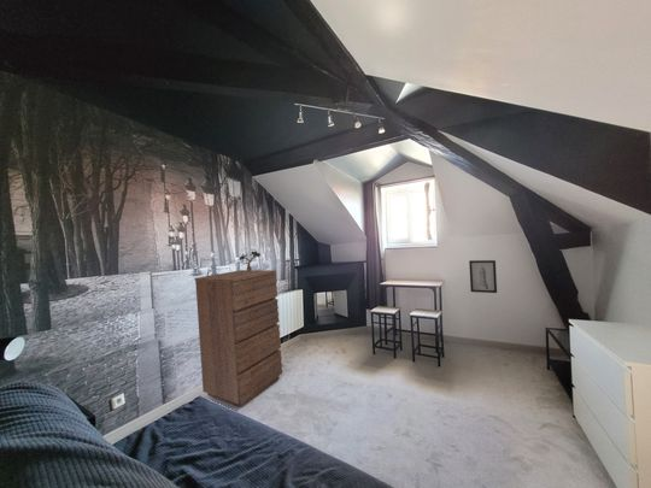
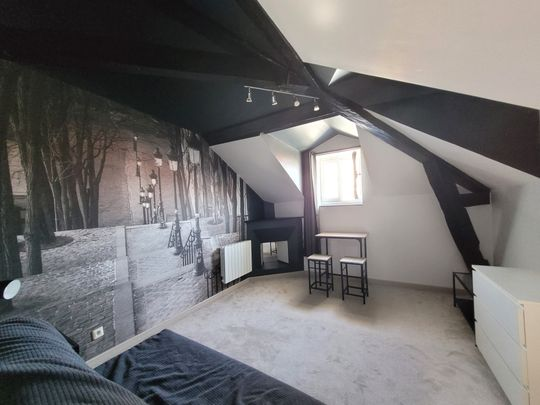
- potted plant [237,249,262,271]
- wall art [468,259,498,294]
- dresser [193,269,283,408]
